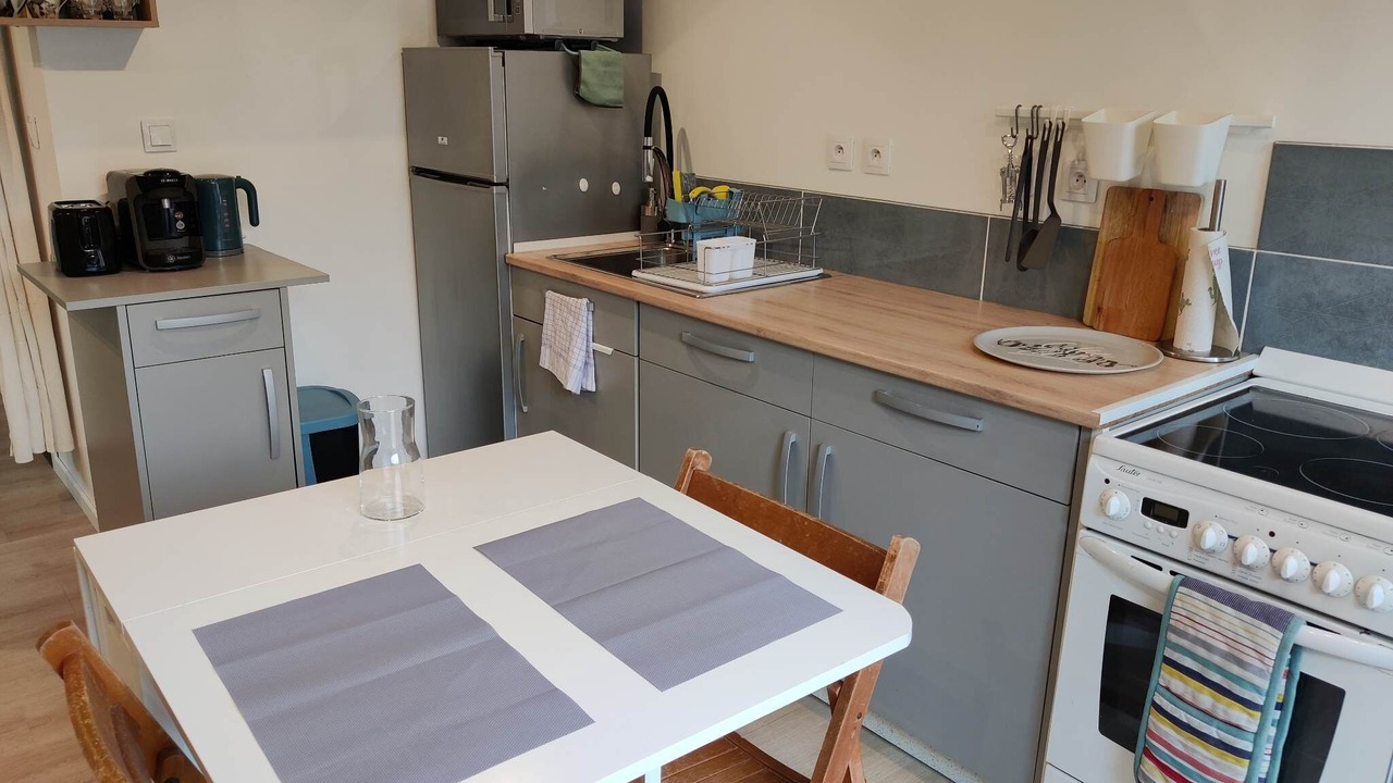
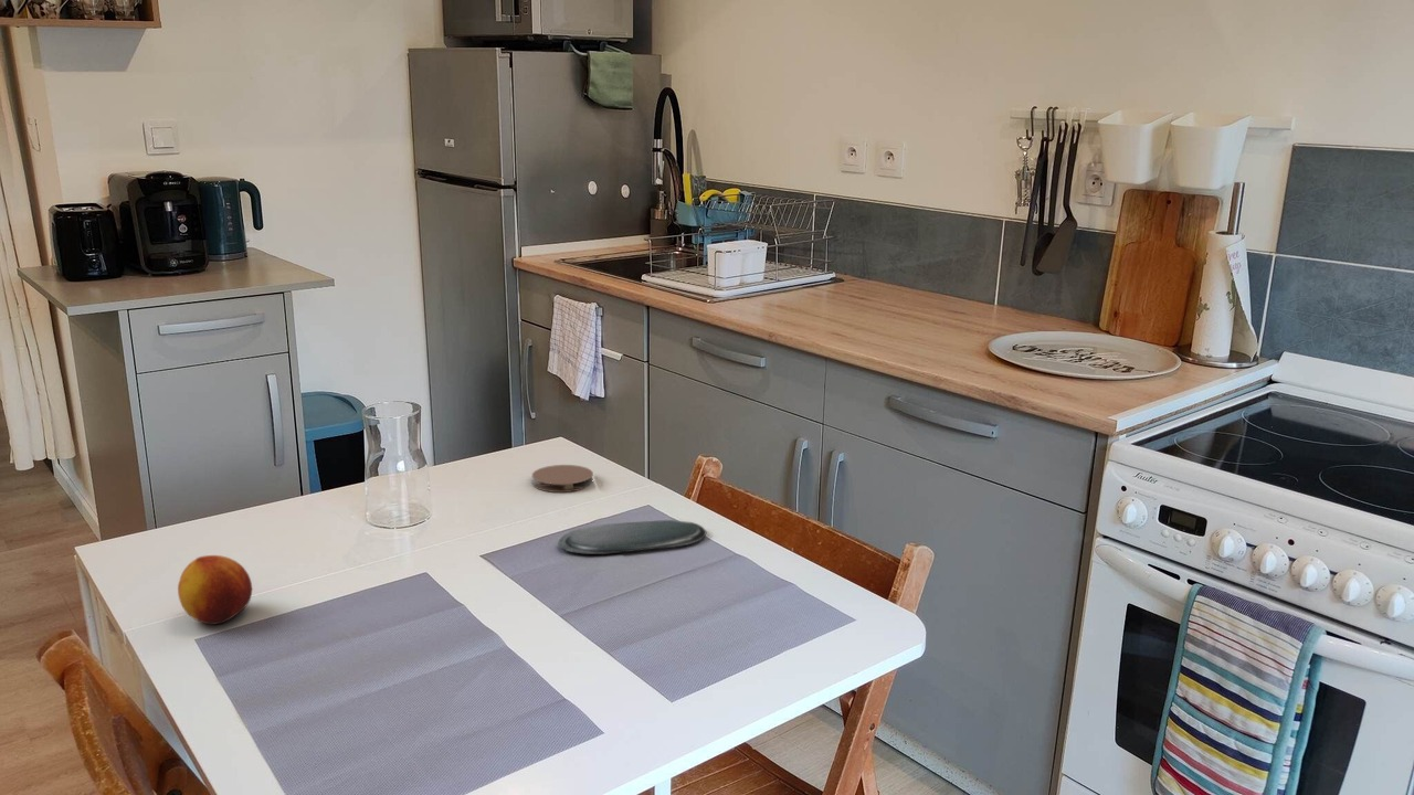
+ oval tray [557,519,708,555]
+ fruit [177,554,253,625]
+ coaster [531,464,594,494]
